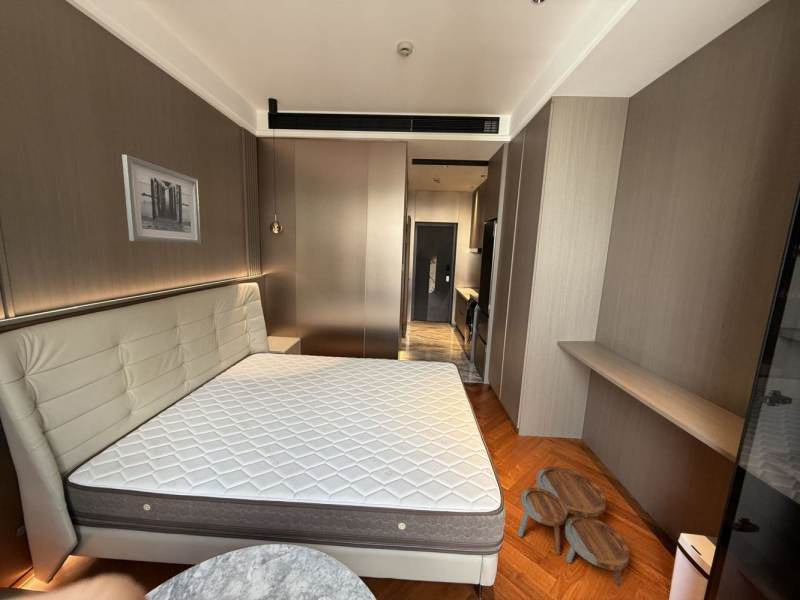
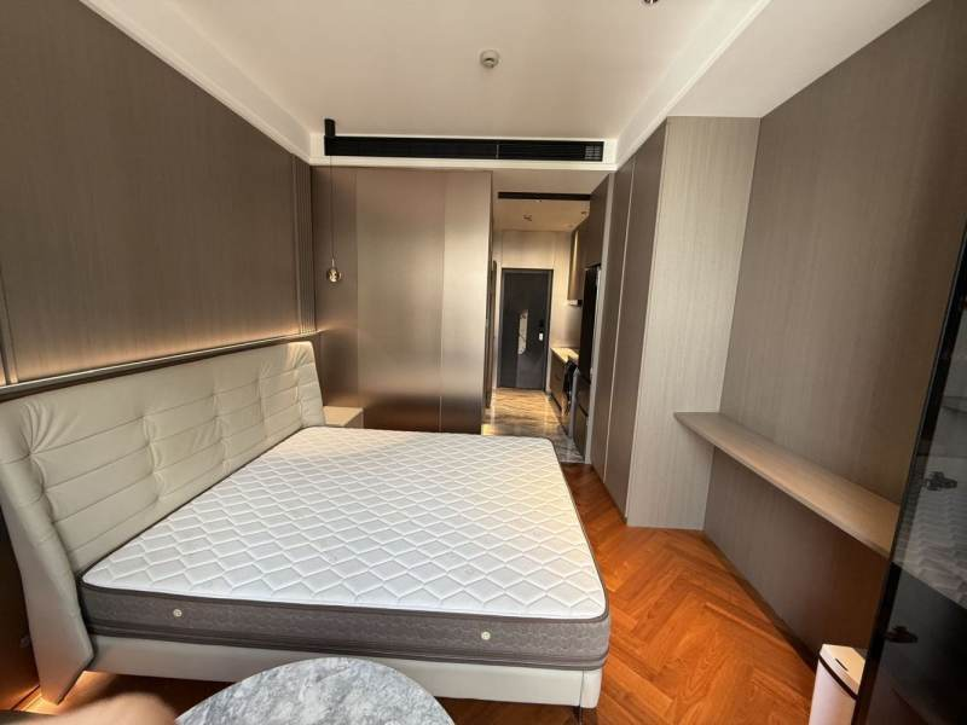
- nesting tables [517,466,630,588]
- wall art [121,154,202,245]
